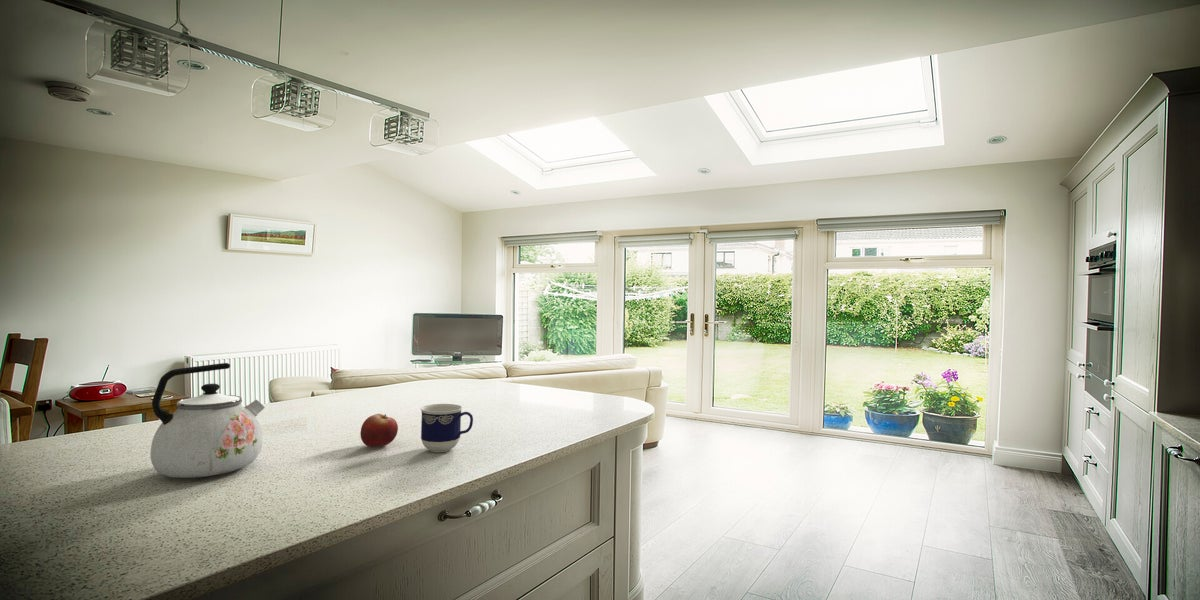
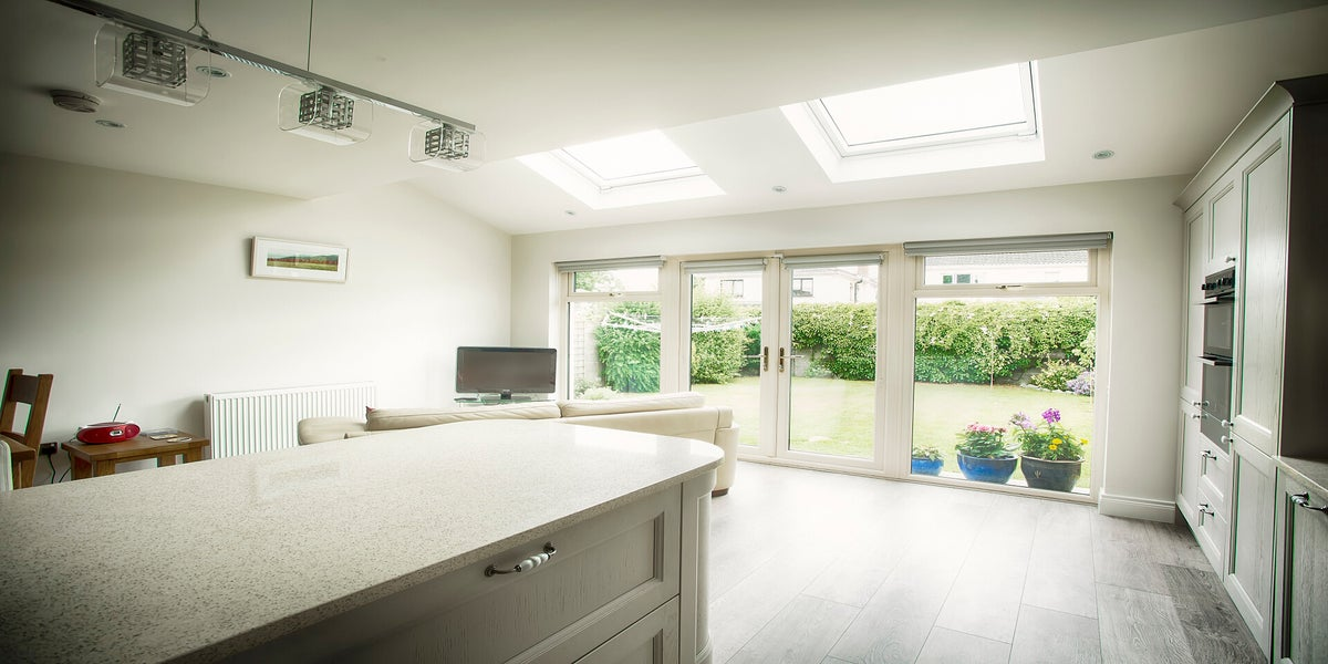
- fruit [359,413,399,447]
- cup [420,403,474,453]
- kettle [149,362,266,479]
